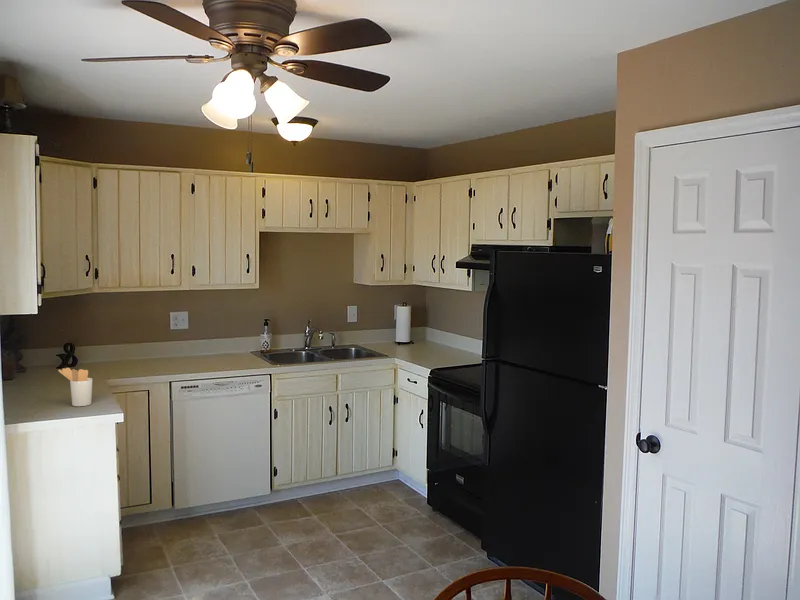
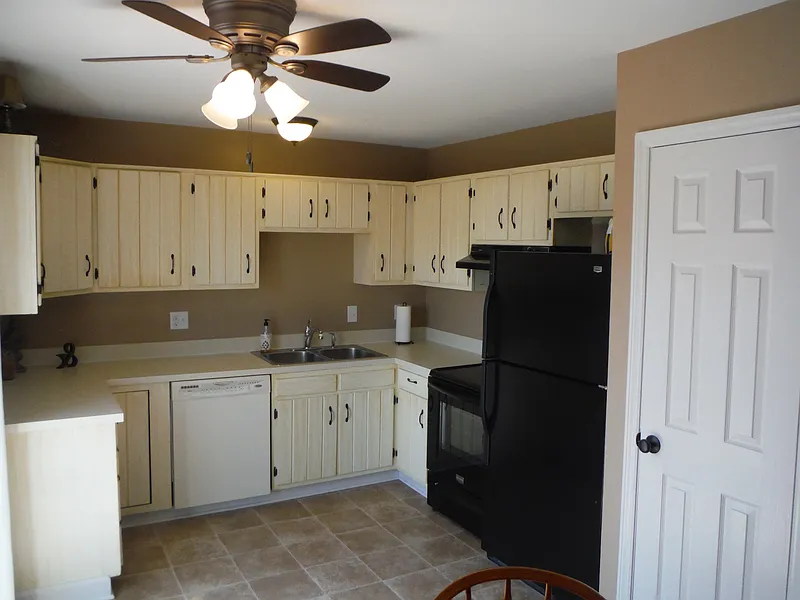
- utensil holder [57,367,93,407]
